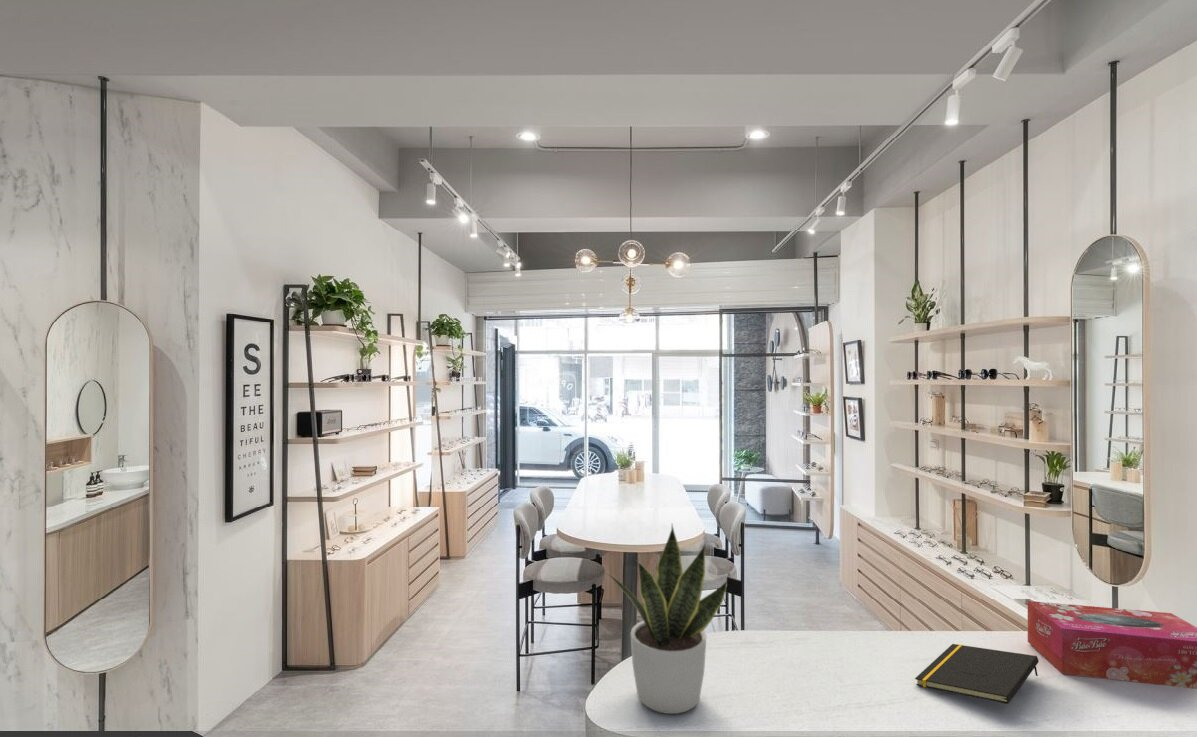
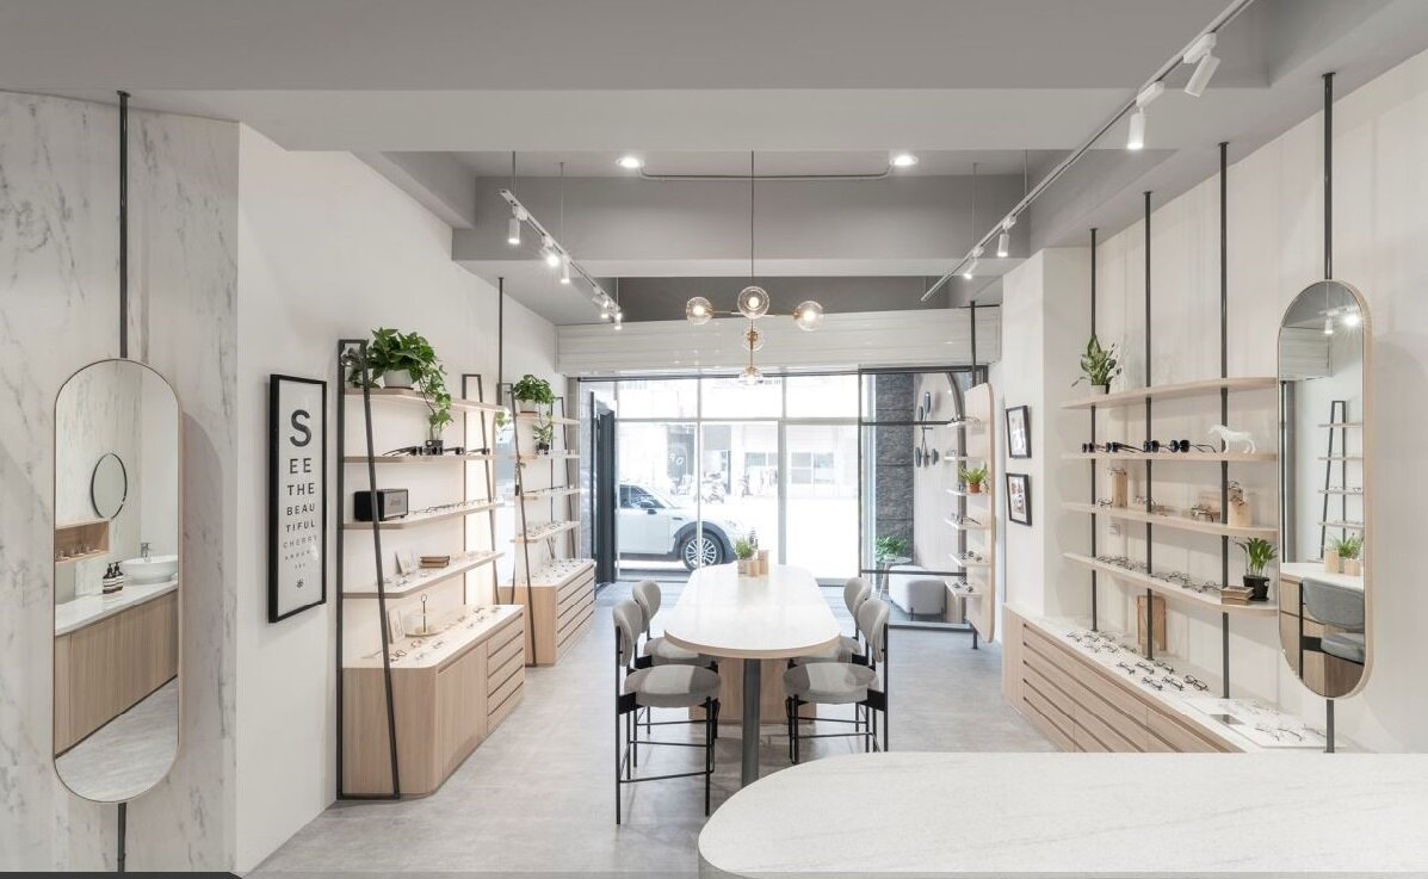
- potted plant [604,524,729,715]
- notepad [914,643,1039,705]
- tissue box [1027,600,1197,690]
